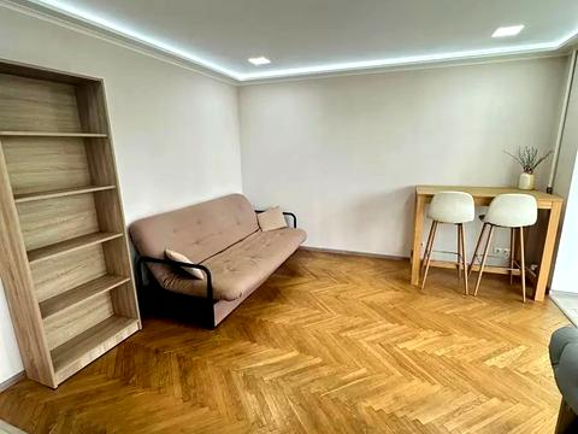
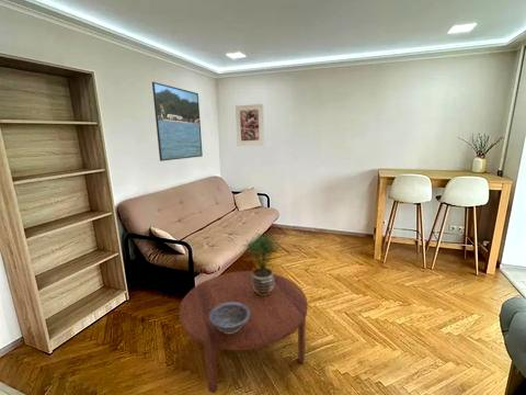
+ coffee table [178,270,309,394]
+ potted plant [241,232,284,295]
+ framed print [235,103,265,147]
+ decorative bowl [209,303,250,334]
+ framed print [151,81,204,162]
